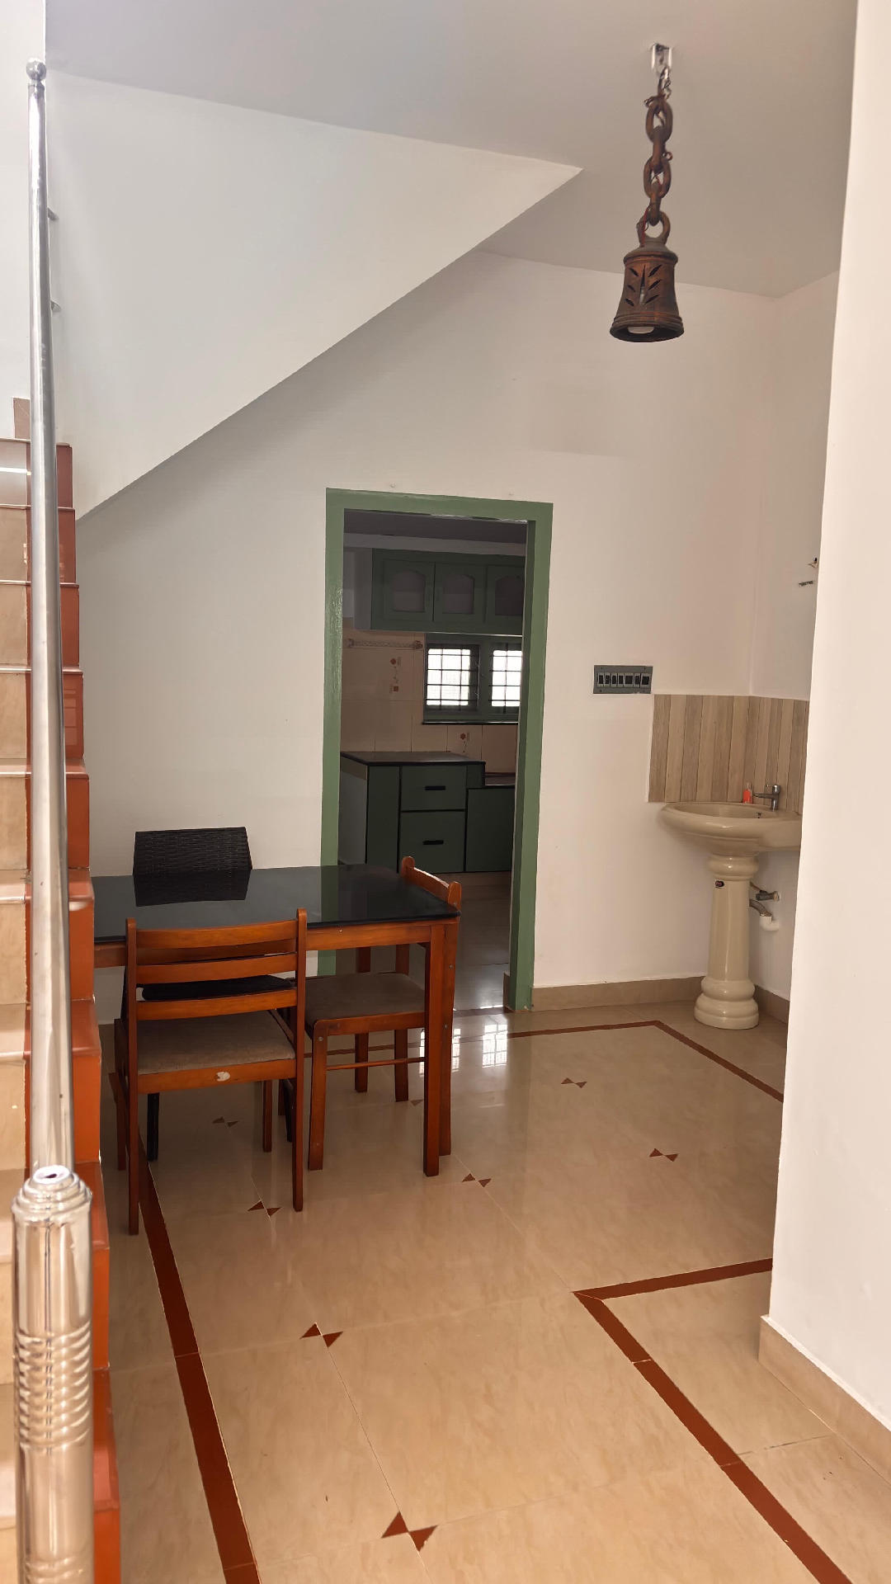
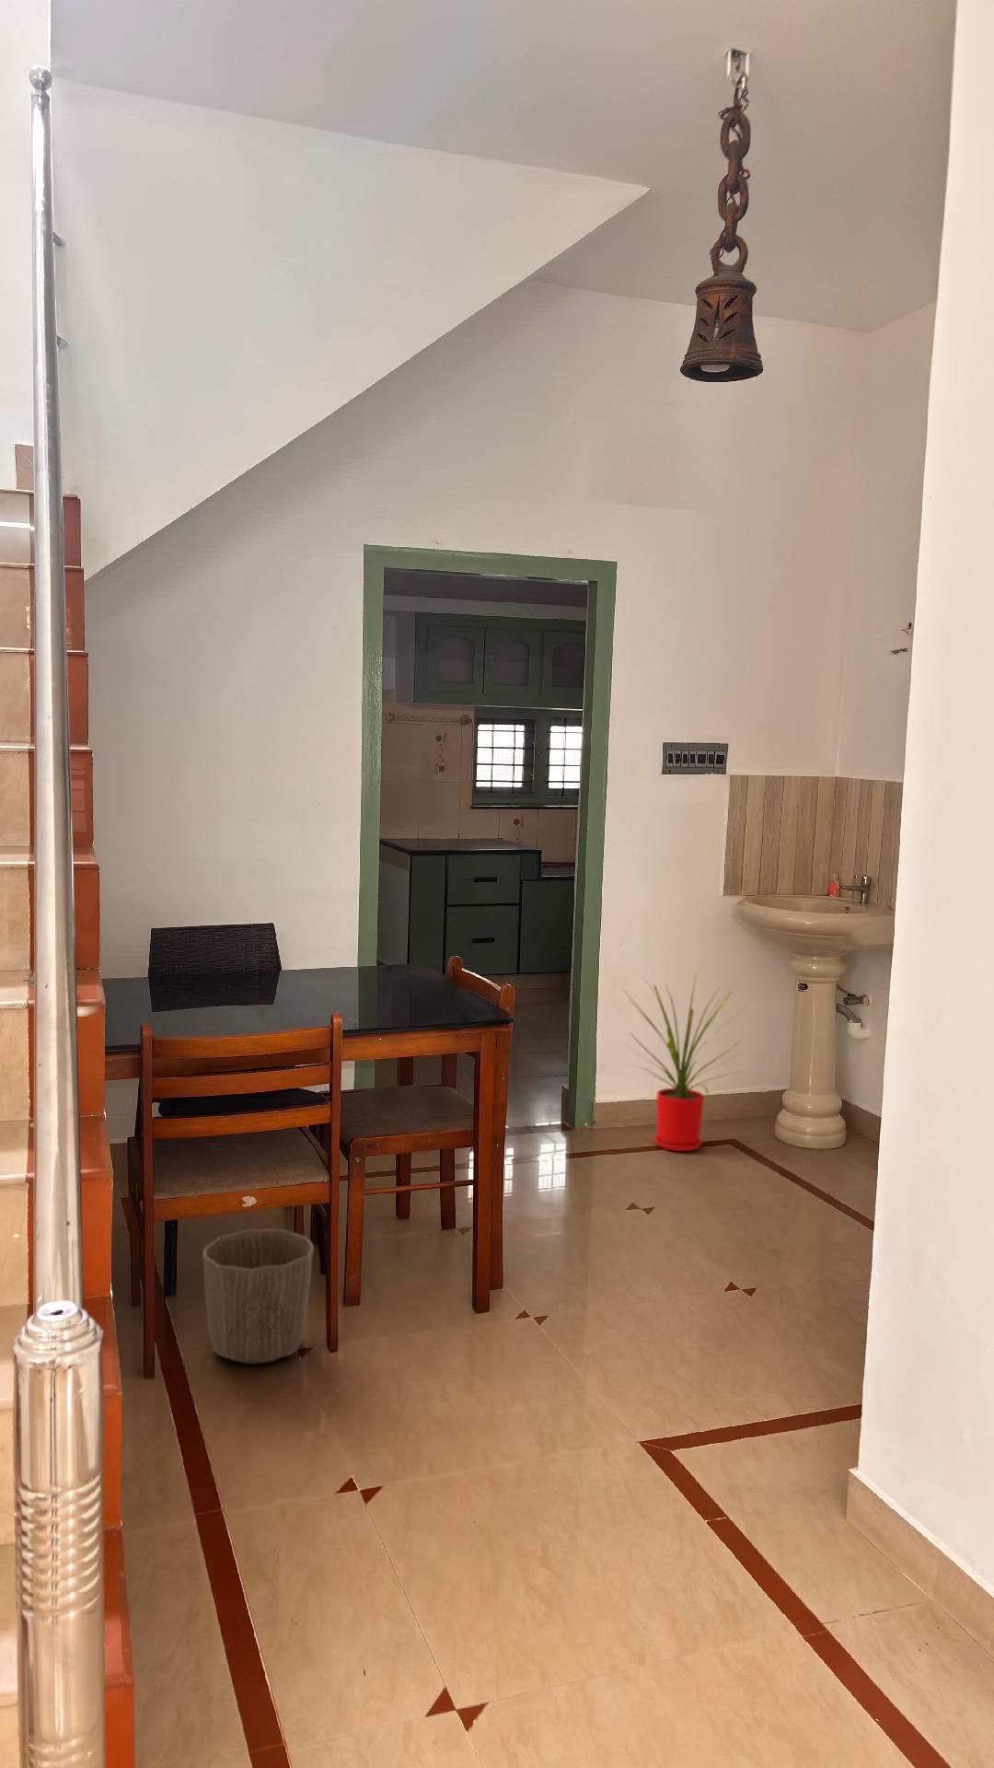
+ waste basket [201,1229,314,1365]
+ house plant [623,970,752,1152]
